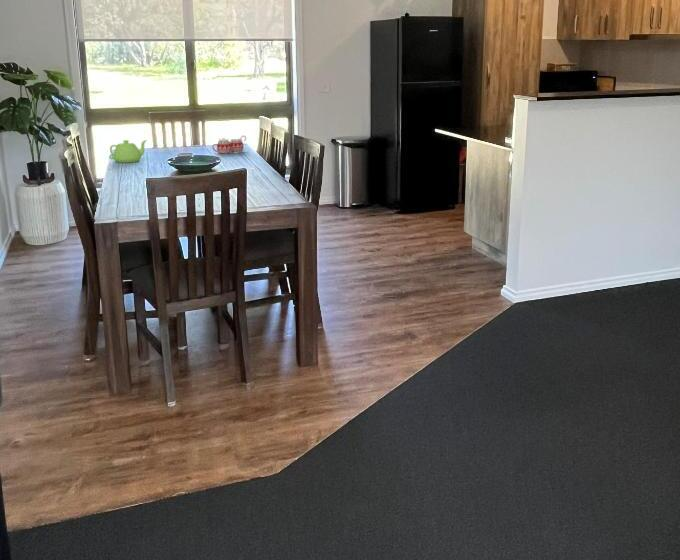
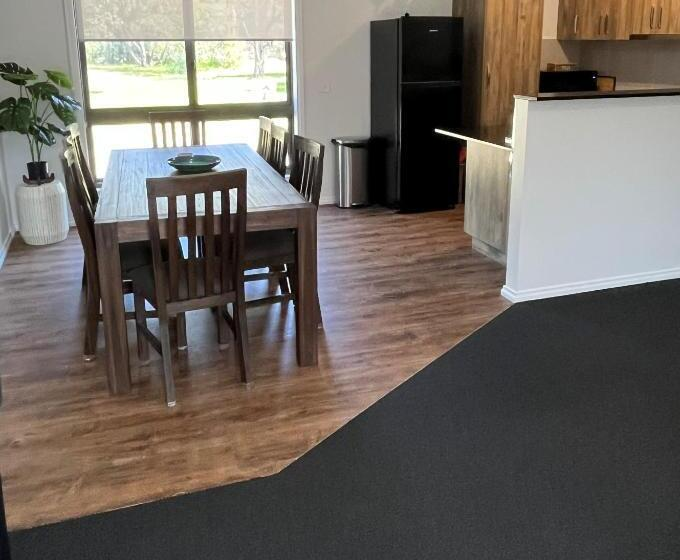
- mug [212,135,249,155]
- teapot [108,139,148,164]
